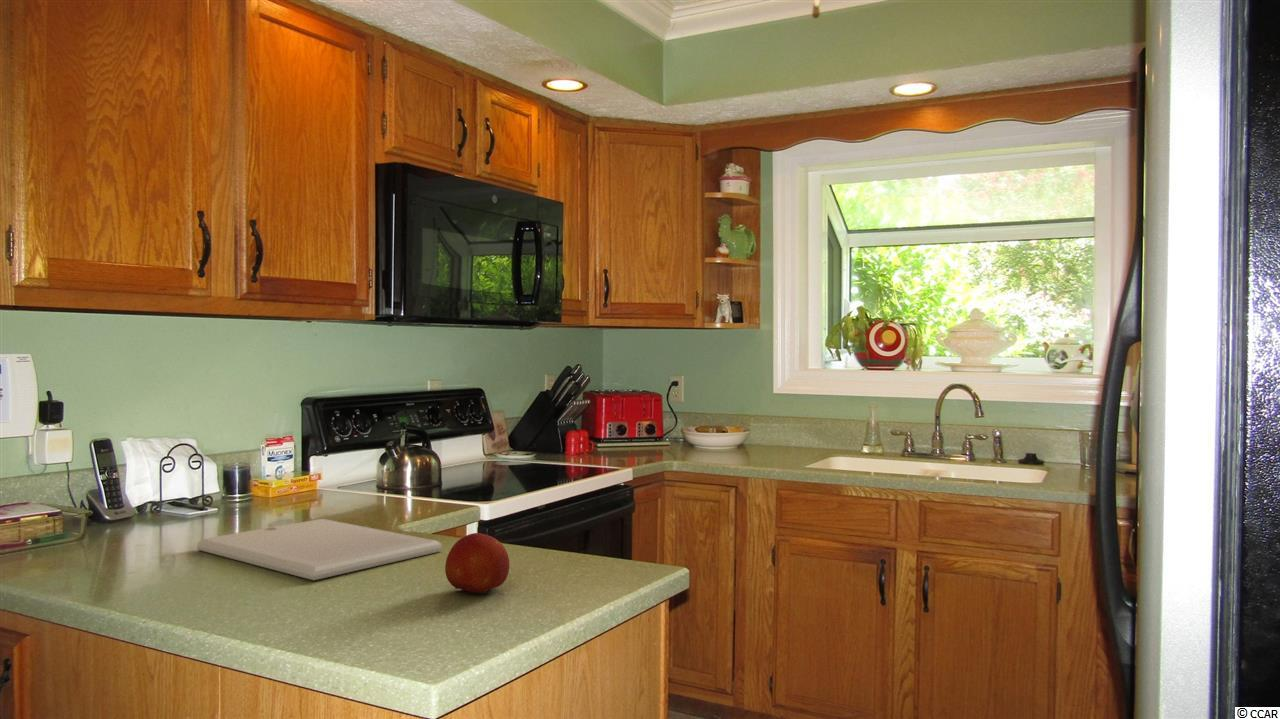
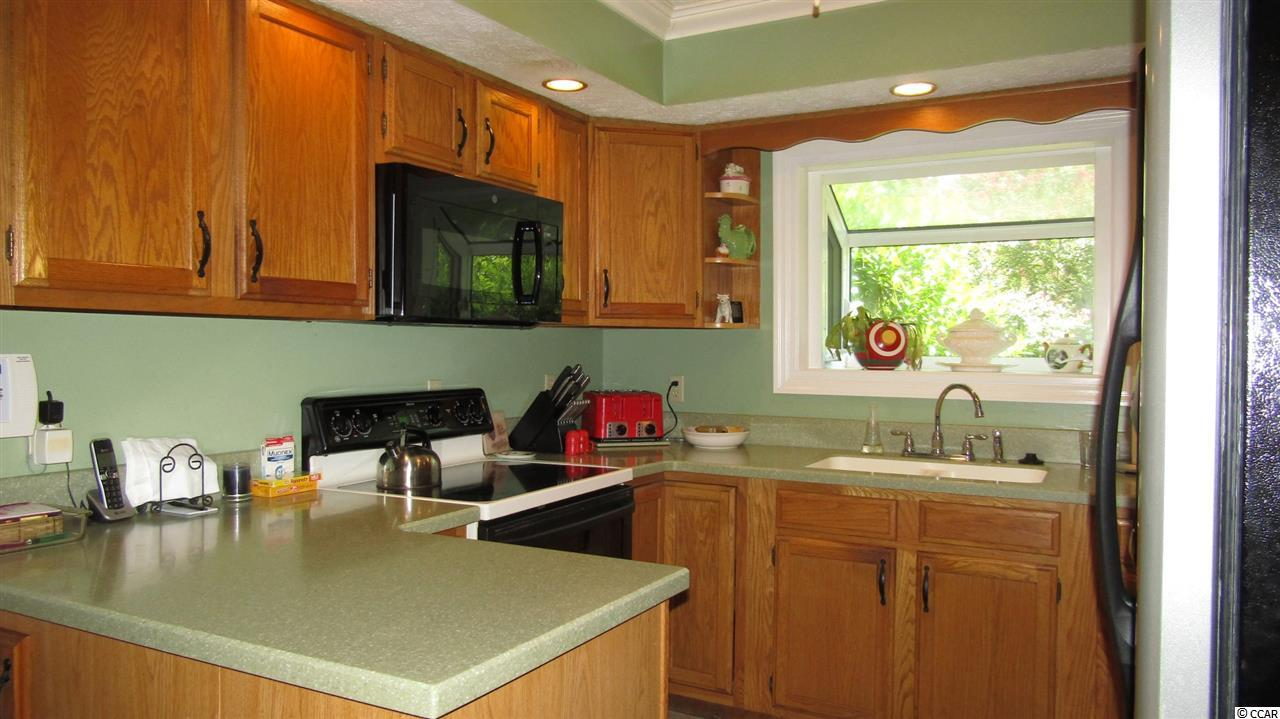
- fruit [444,532,510,595]
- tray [196,518,443,581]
